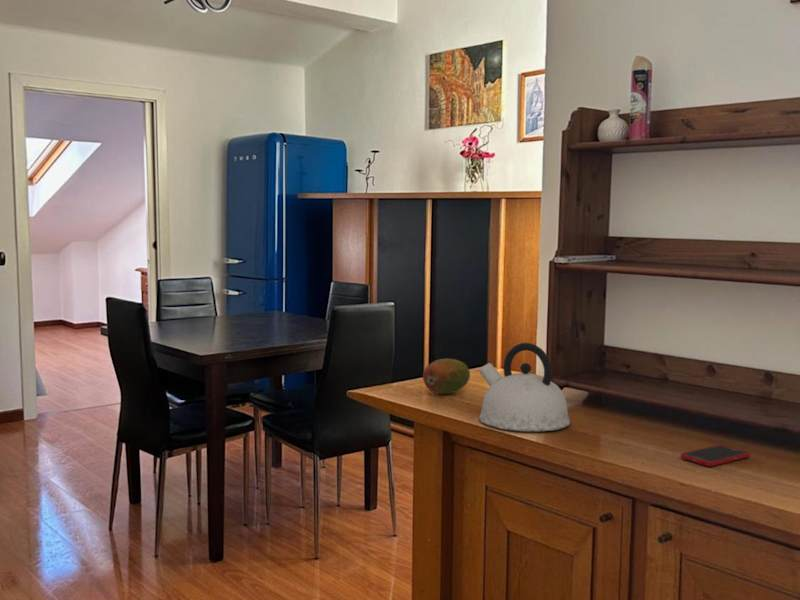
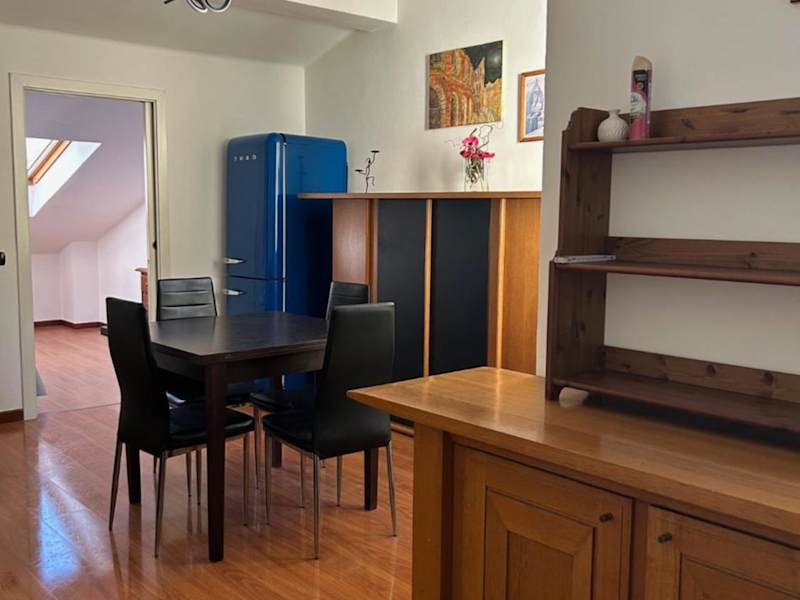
- fruit [422,358,471,395]
- cell phone [680,444,751,467]
- kettle [478,342,571,432]
